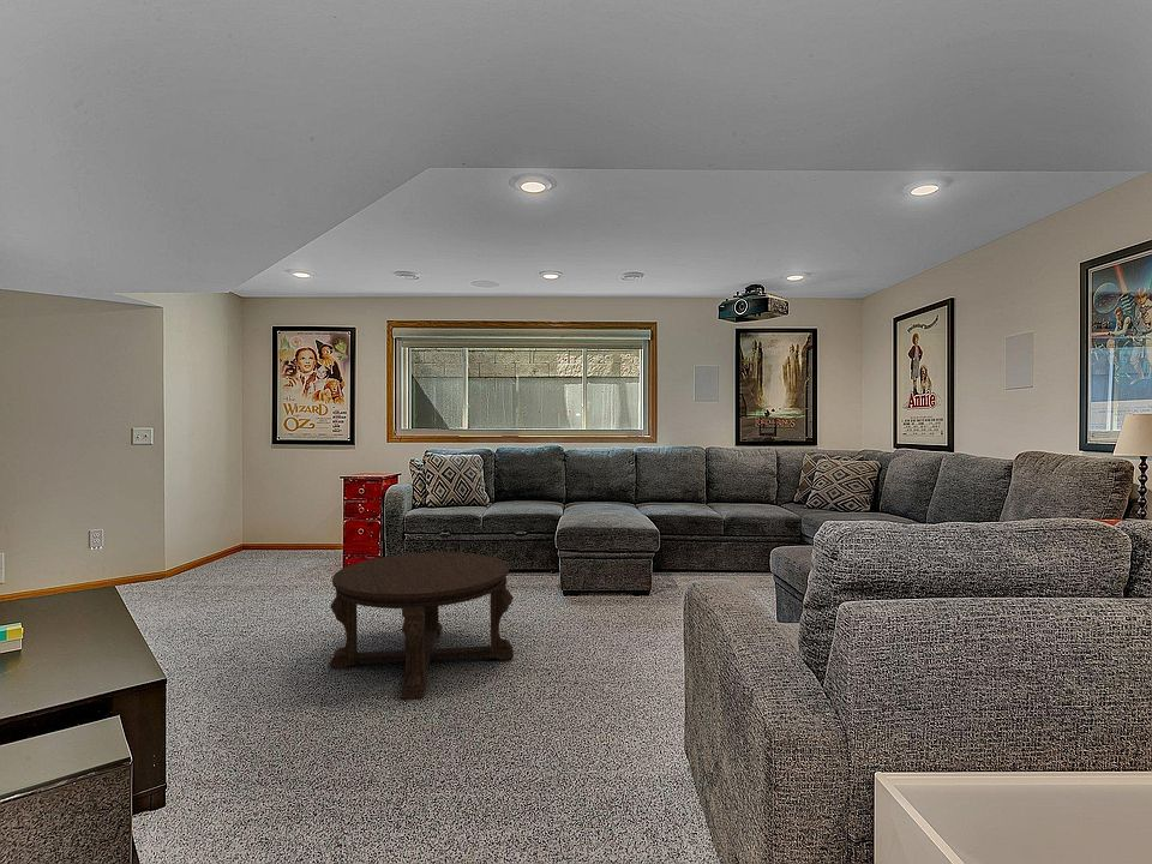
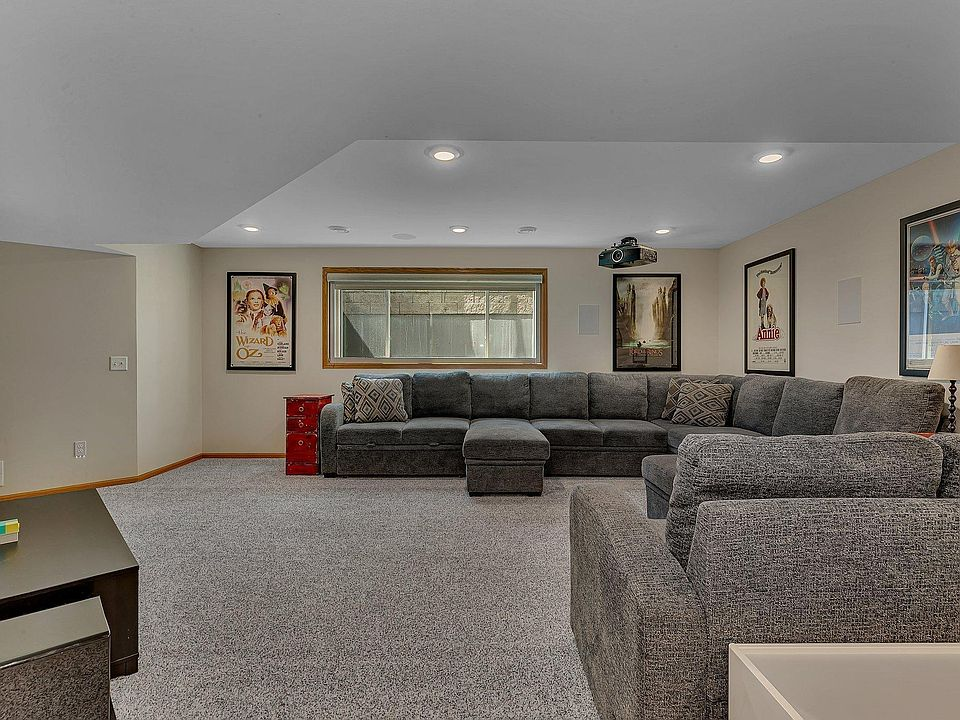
- coffee table [328,551,515,701]
